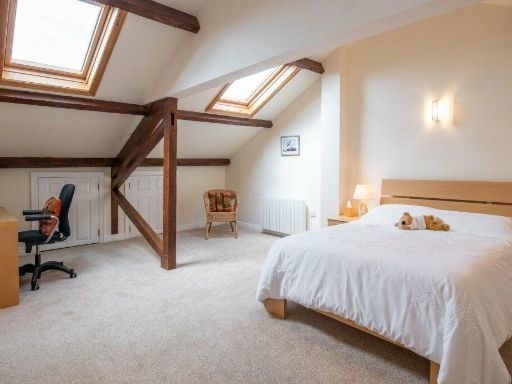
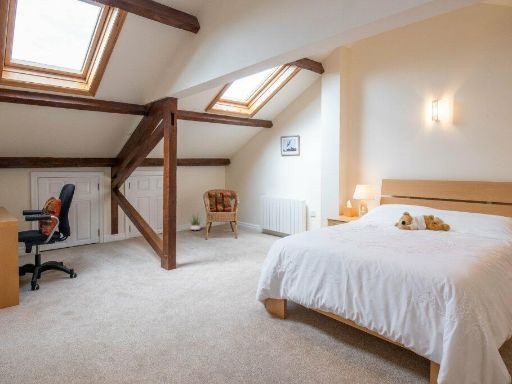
+ potted plant [186,212,204,232]
